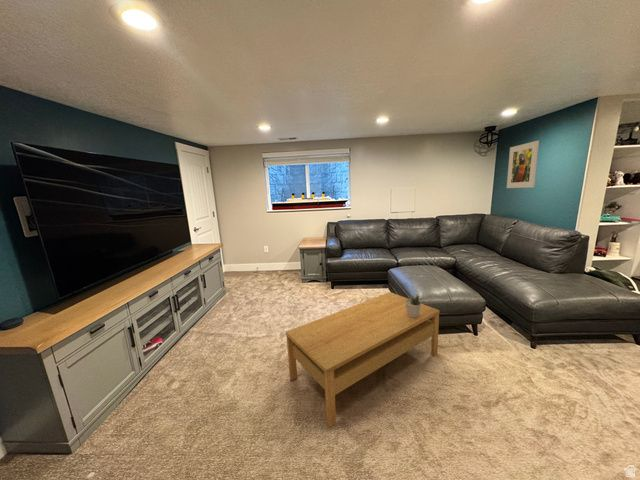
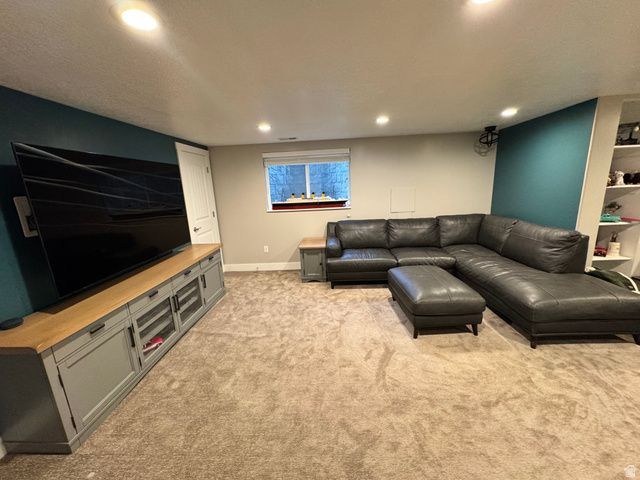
- coffee table [285,291,441,429]
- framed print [506,140,540,189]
- potted plant [405,293,423,318]
